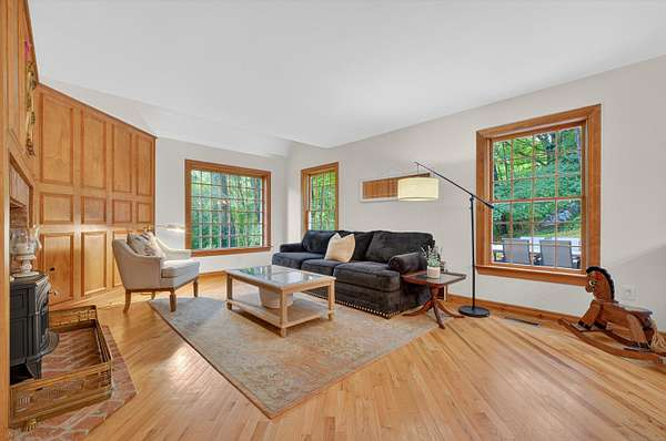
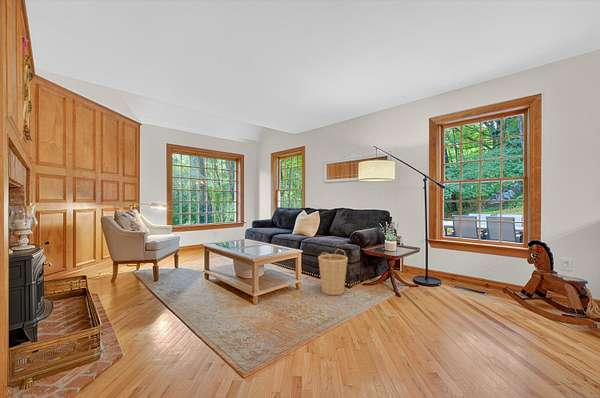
+ basket [317,248,349,296]
